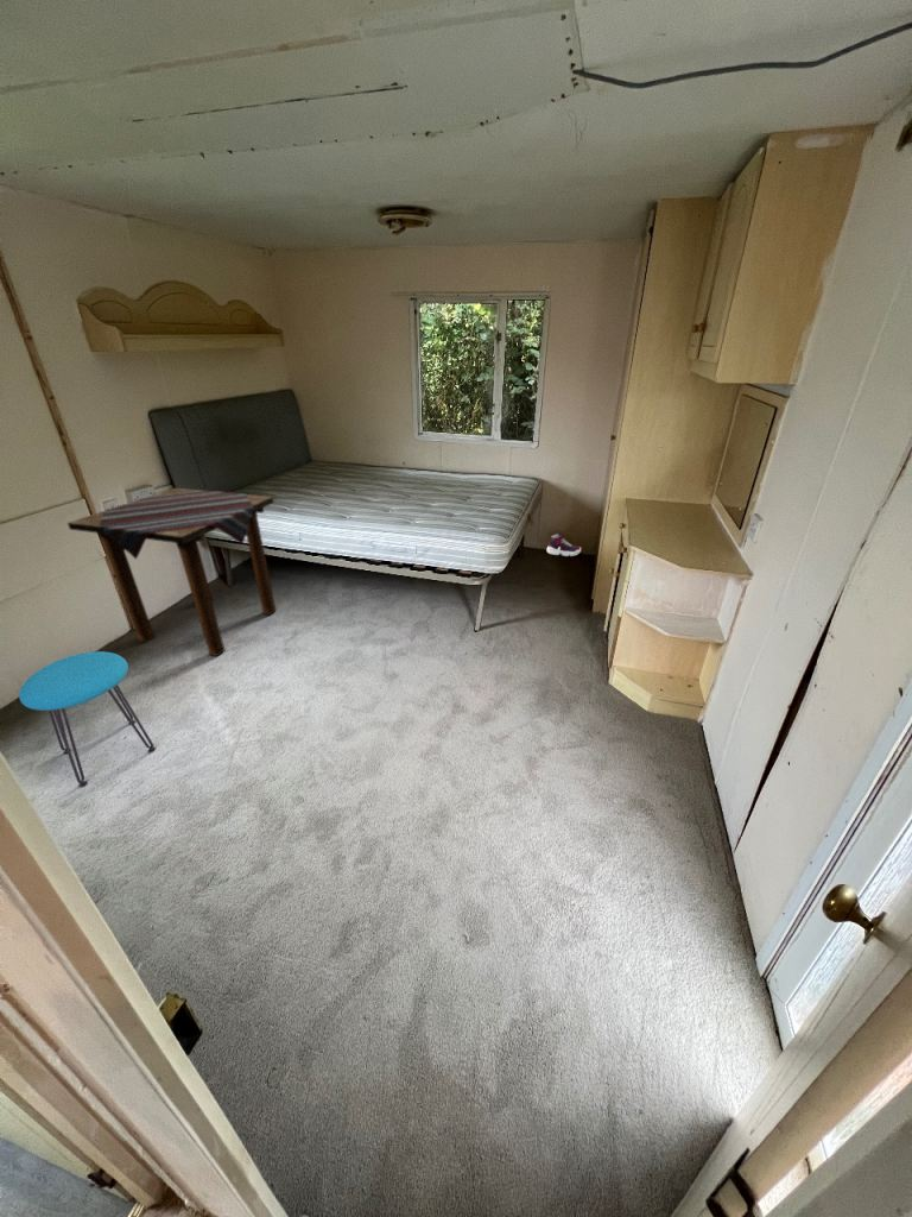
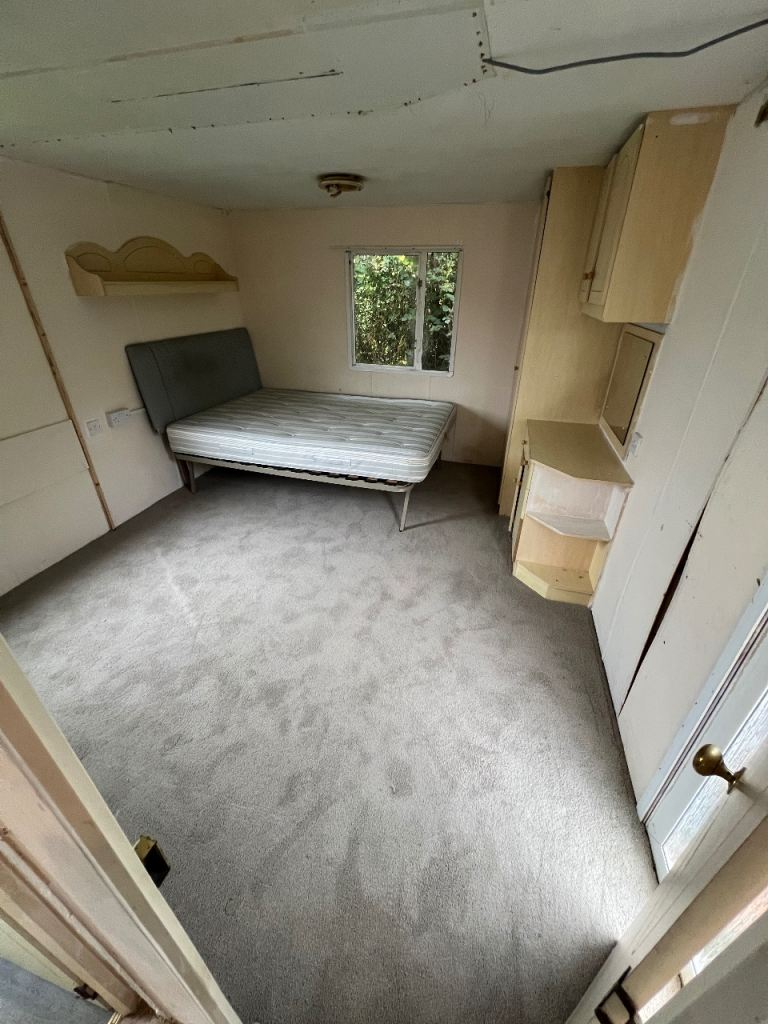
- sneaker [545,531,582,557]
- stool [18,650,157,788]
- side table [66,487,278,657]
